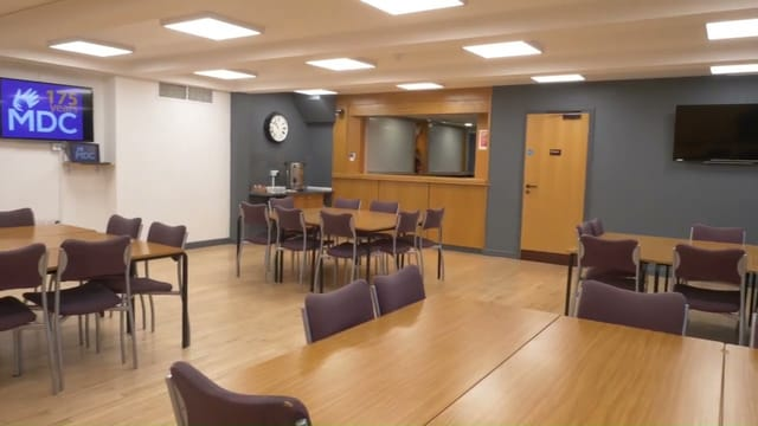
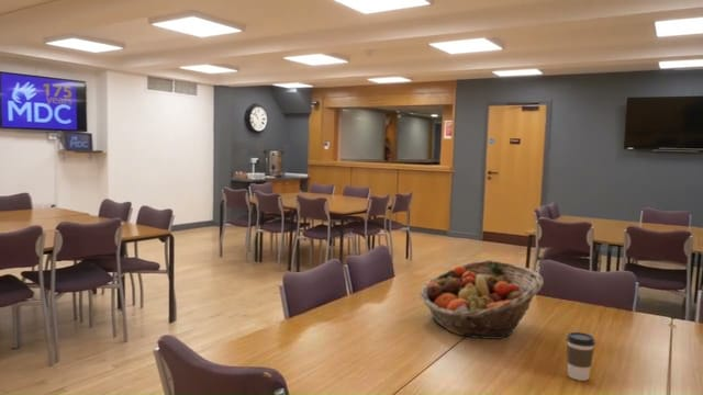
+ coffee cup [566,331,596,382]
+ fruit basket [419,259,545,340]
